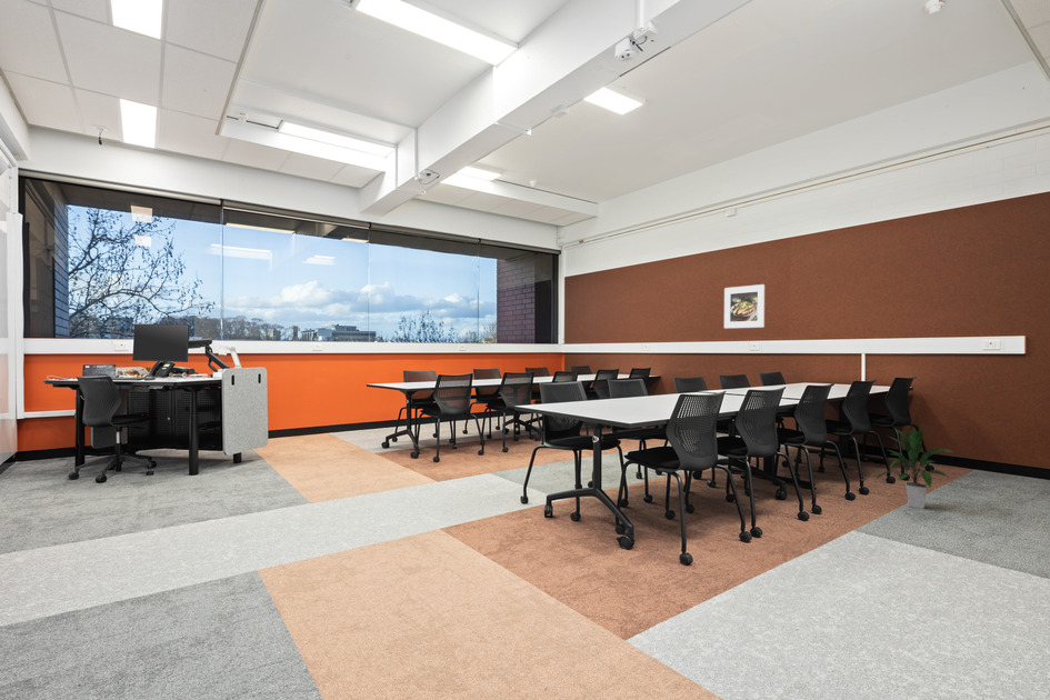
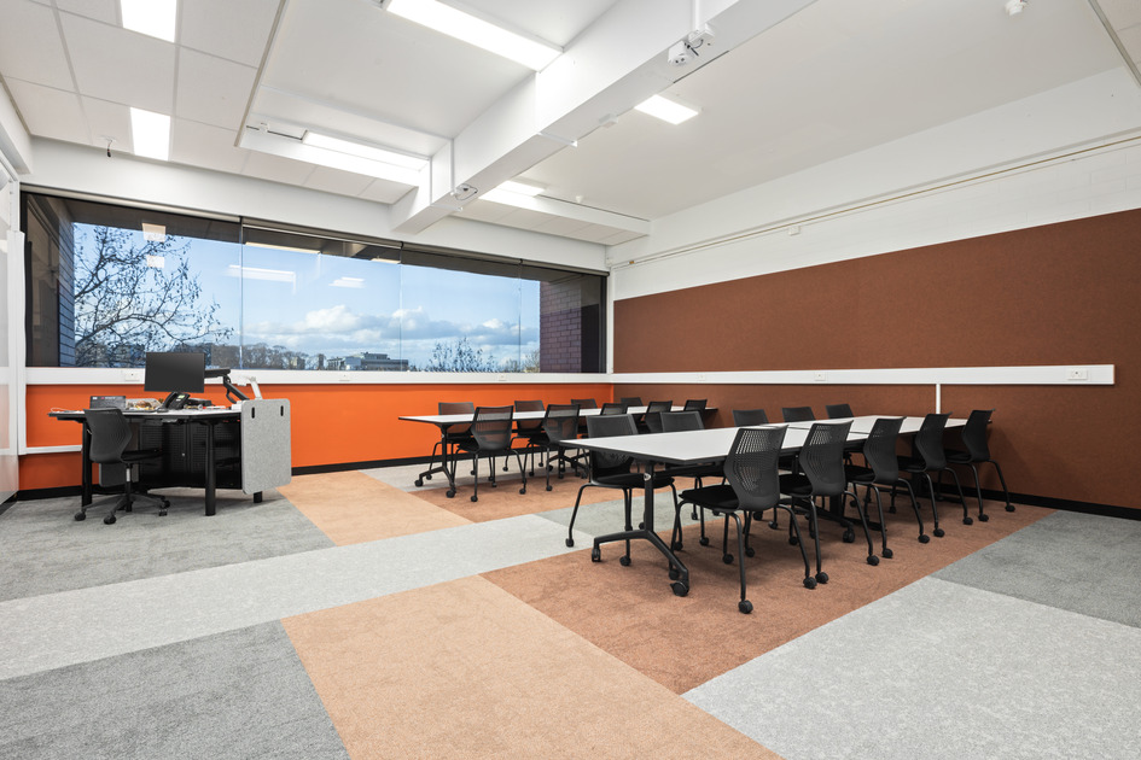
- indoor plant [872,427,952,510]
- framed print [723,283,766,329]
